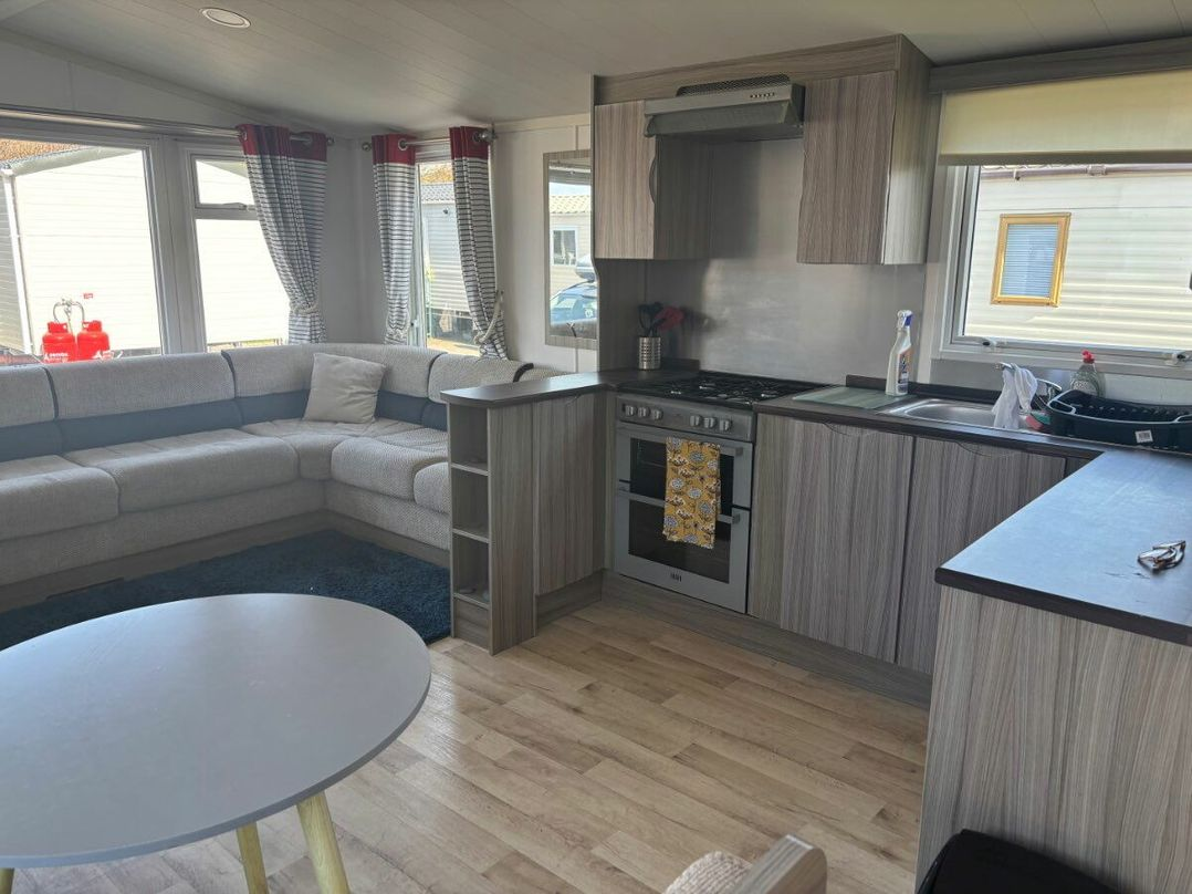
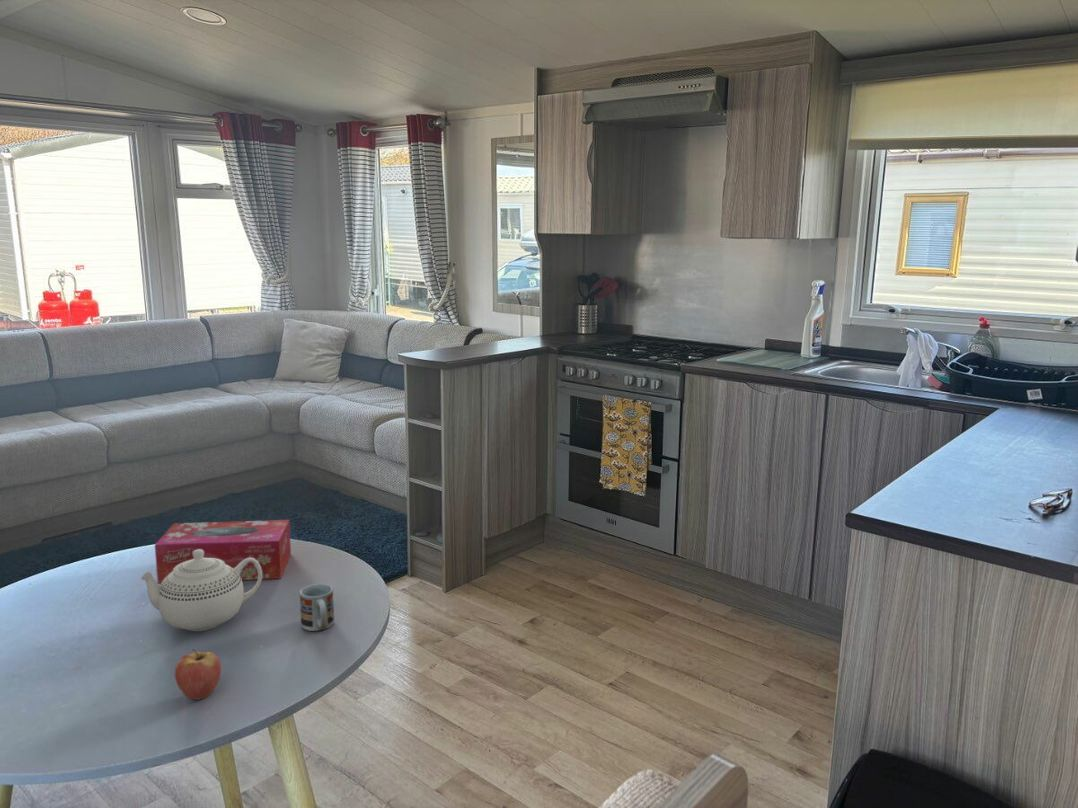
+ fruit [174,648,222,701]
+ tissue box [154,519,292,585]
+ teapot [140,549,263,632]
+ cup [299,583,335,632]
